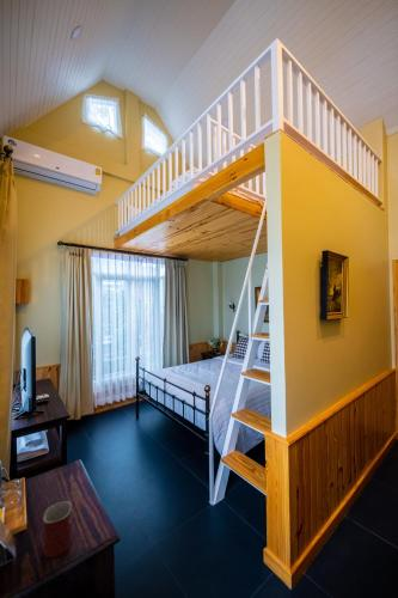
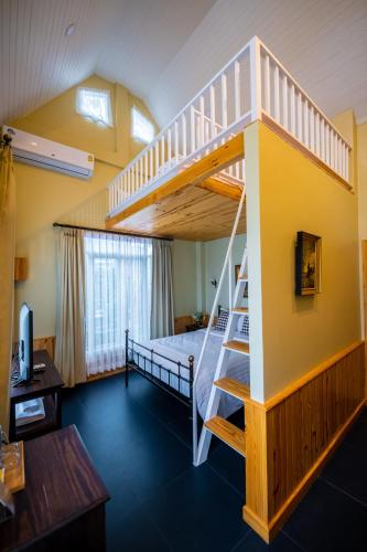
- mug [42,500,73,560]
